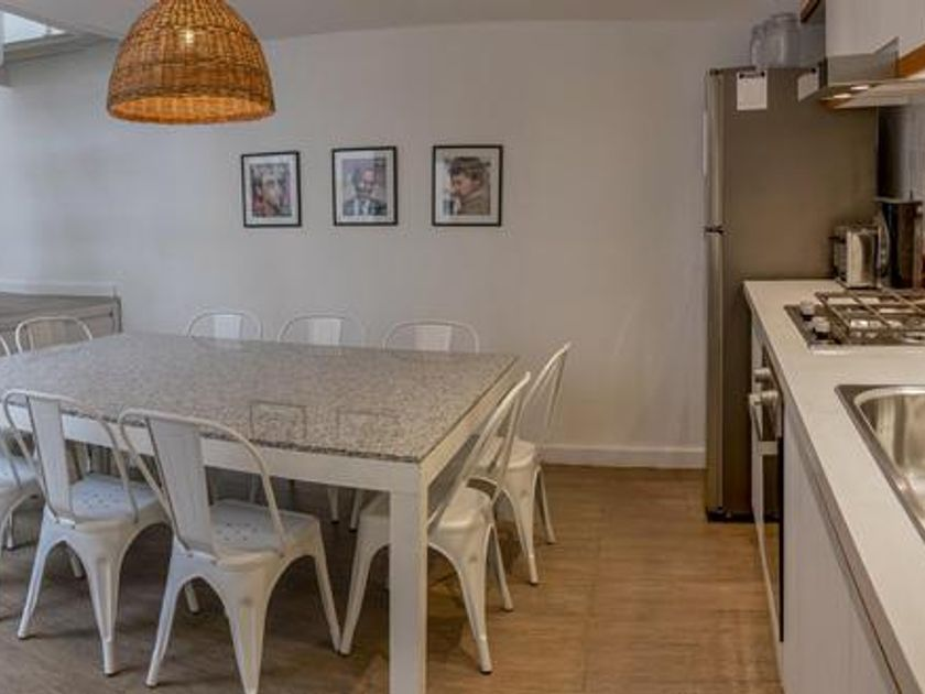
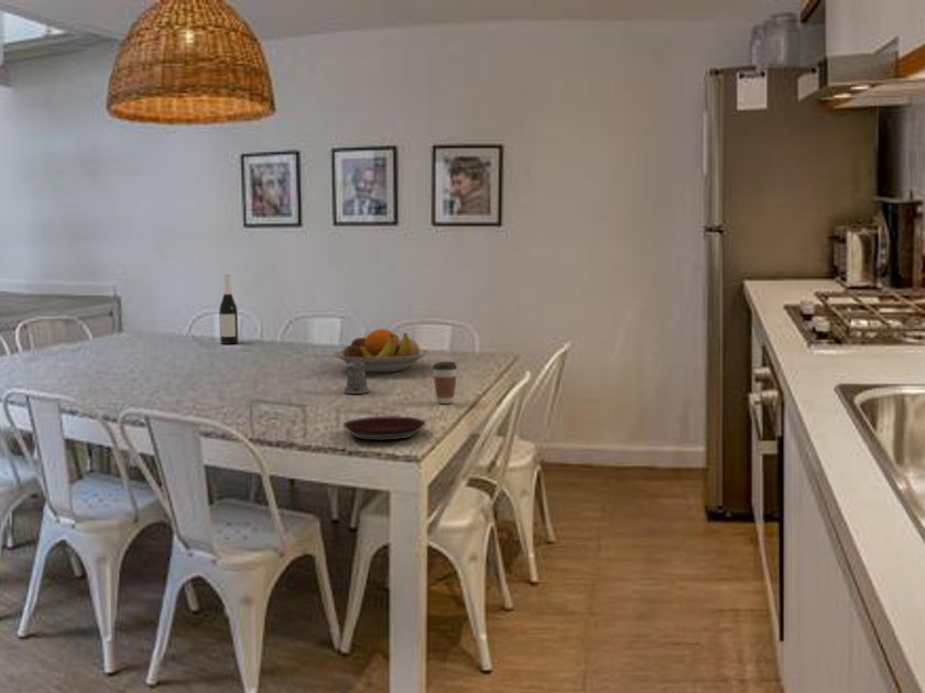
+ plate [341,415,427,441]
+ coffee cup [432,361,458,405]
+ wine bottle [218,274,240,345]
+ pepper shaker [342,361,371,395]
+ fruit bowl [331,328,431,373]
